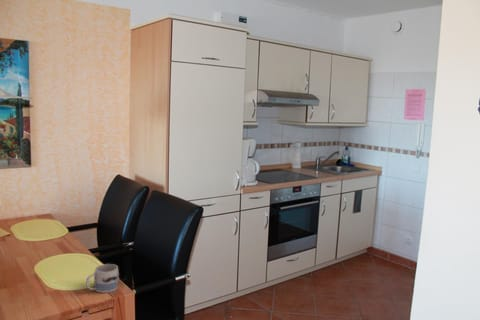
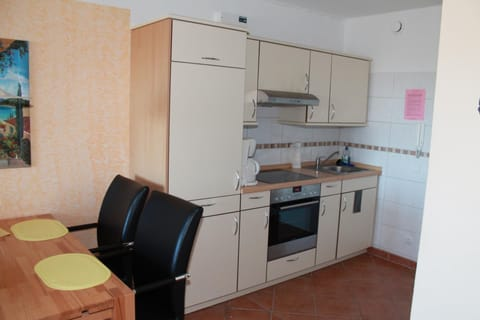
- mug [85,263,120,294]
